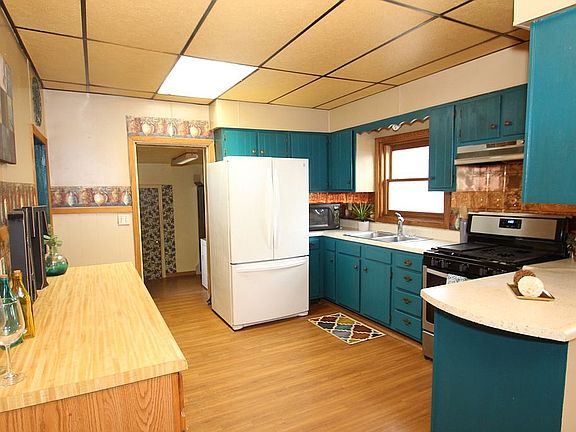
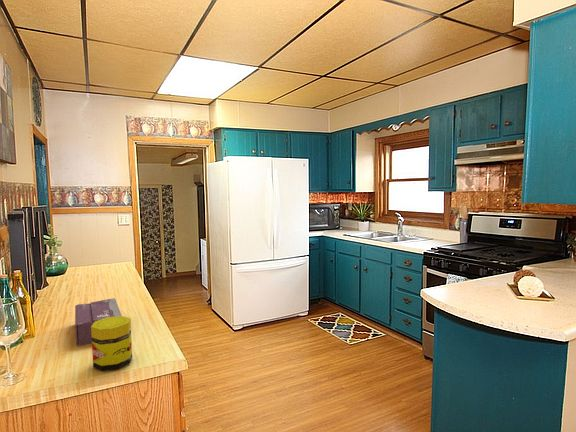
+ tissue box [74,297,123,347]
+ jar [91,315,133,372]
